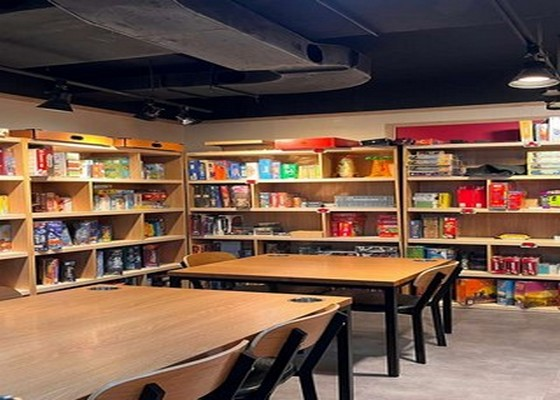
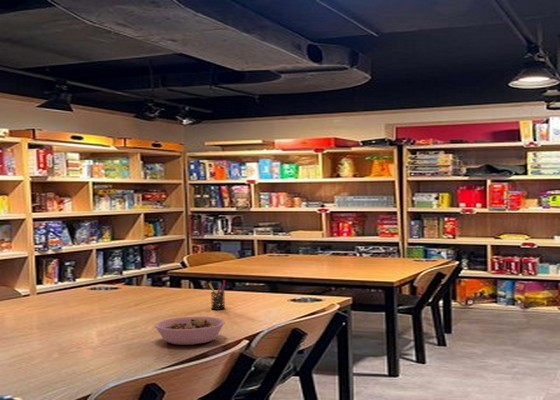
+ bowl [154,316,226,345]
+ pen holder [208,279,227,311]
